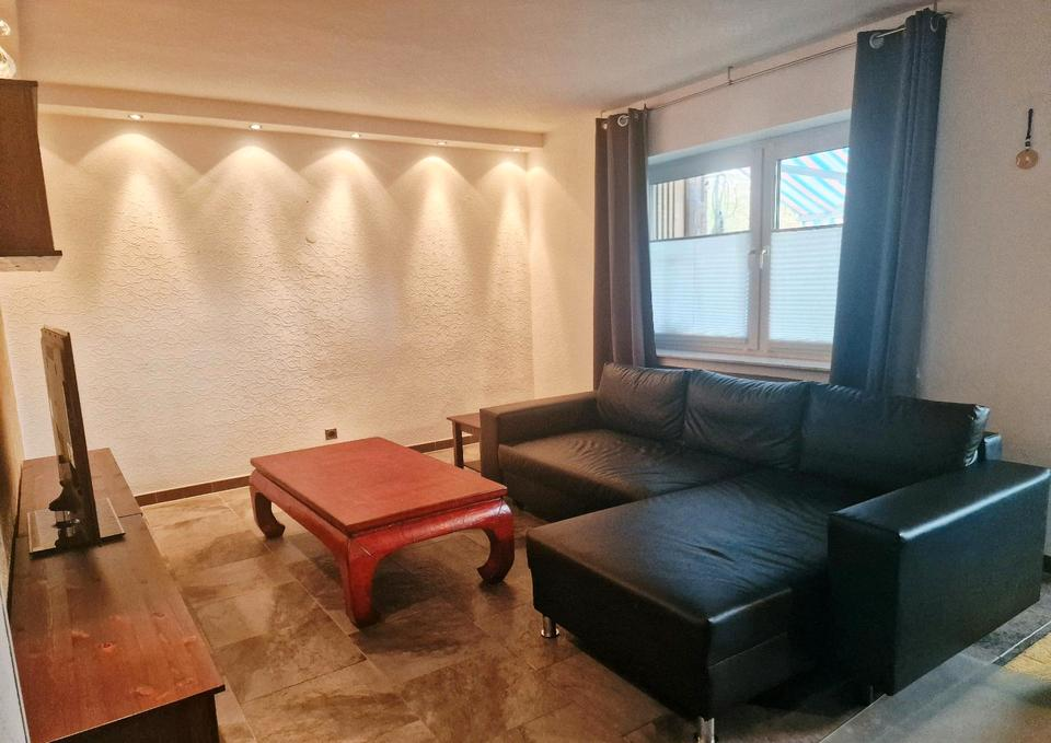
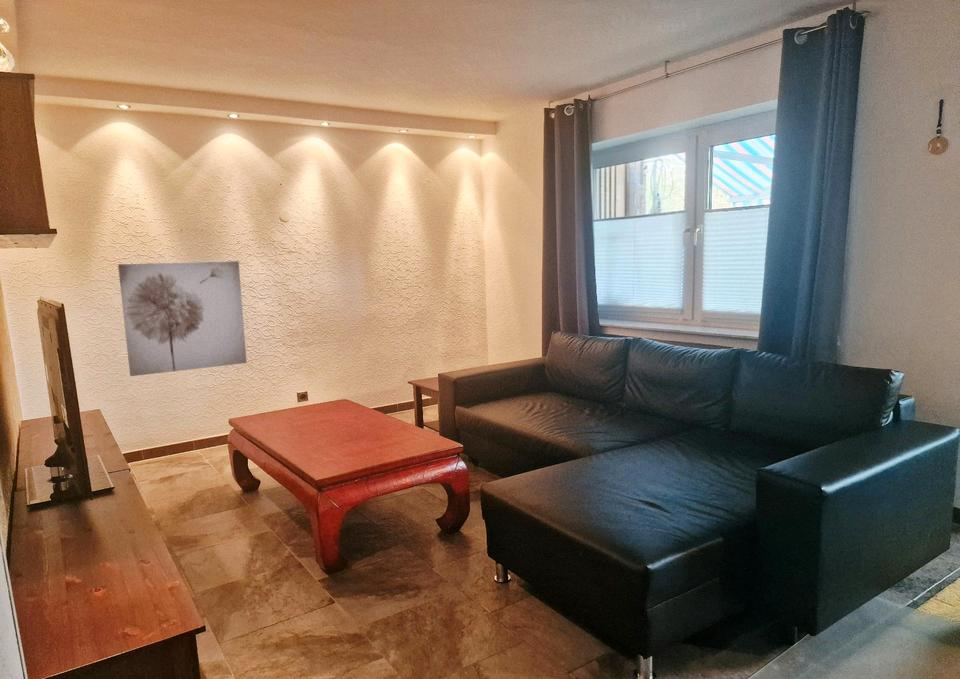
+ wall art [117,260,248,377]
